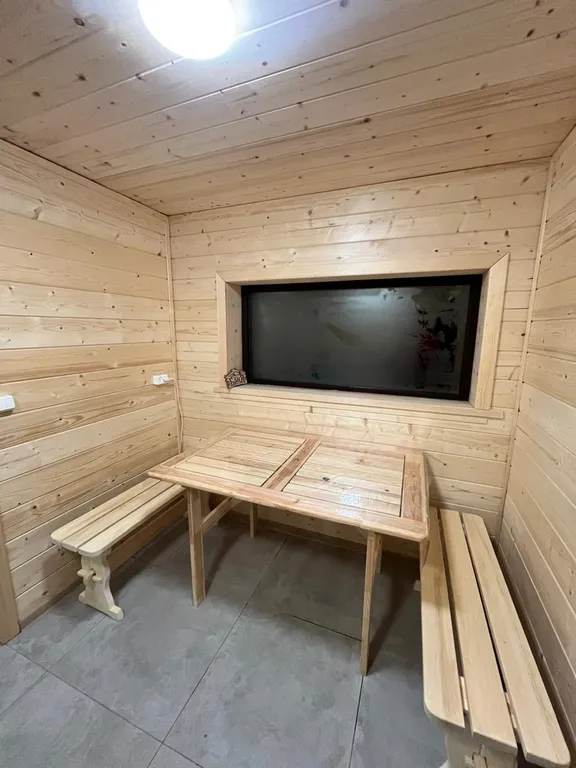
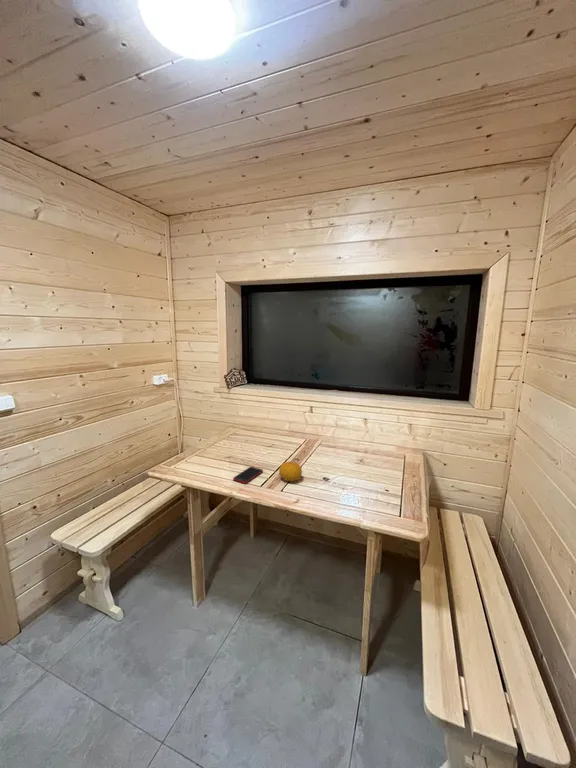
+ fruit [278,461,303,482]
+ cell phone [232,466,264,485]
